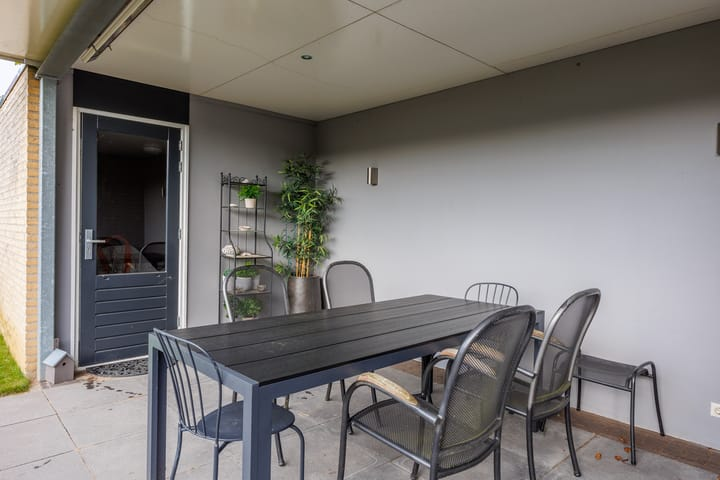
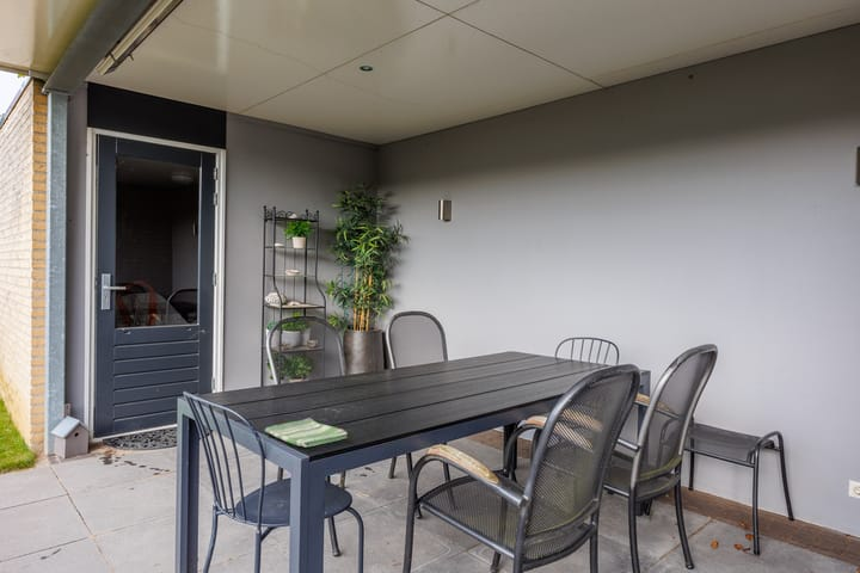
+ dish towel [264,417,349,448]
